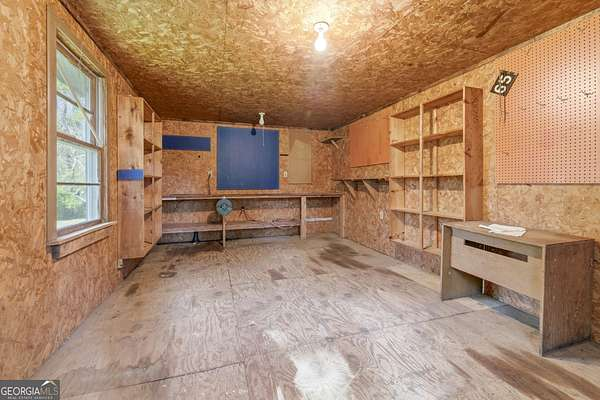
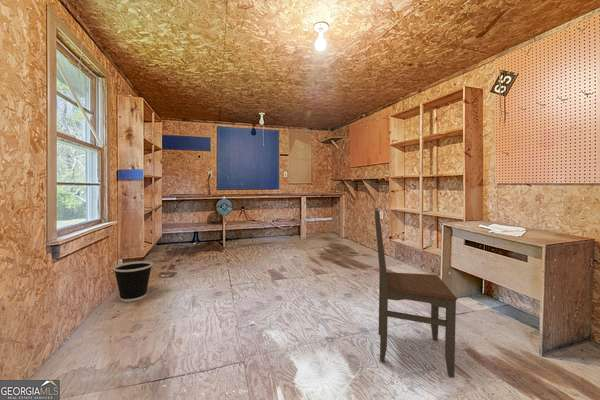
+ dining chair [373,207,458,379]
+ wastebasket [112,260,153,303]
